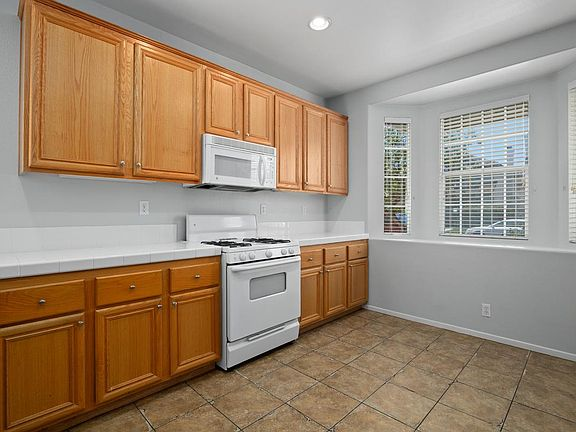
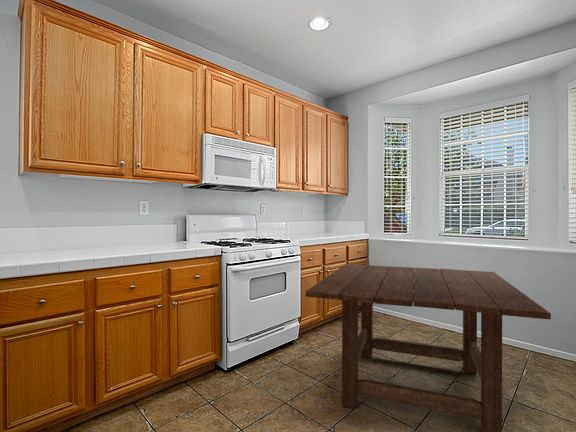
+ dining table [305,263,552,432]
